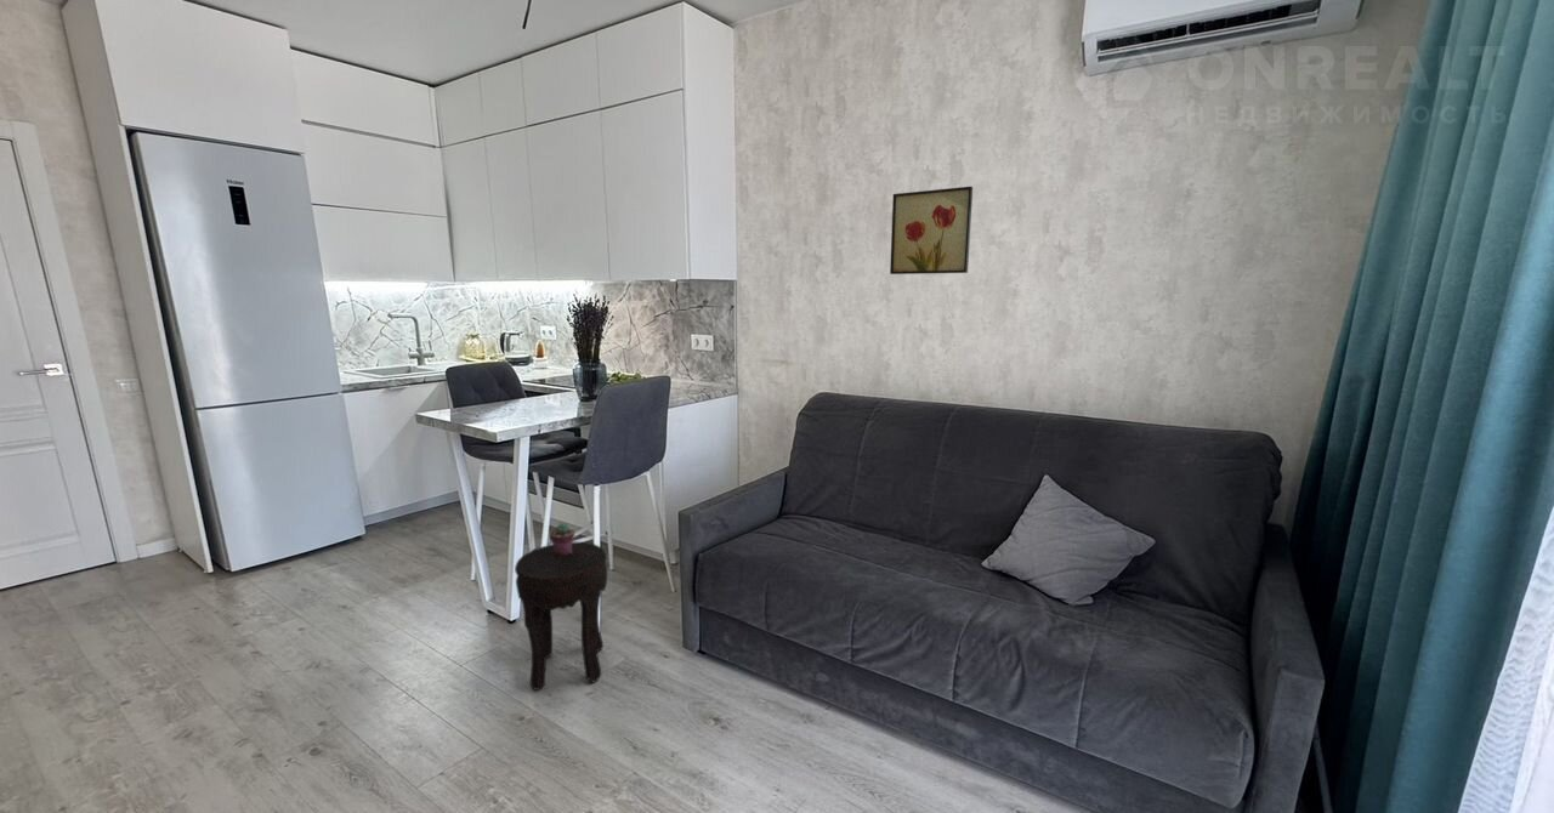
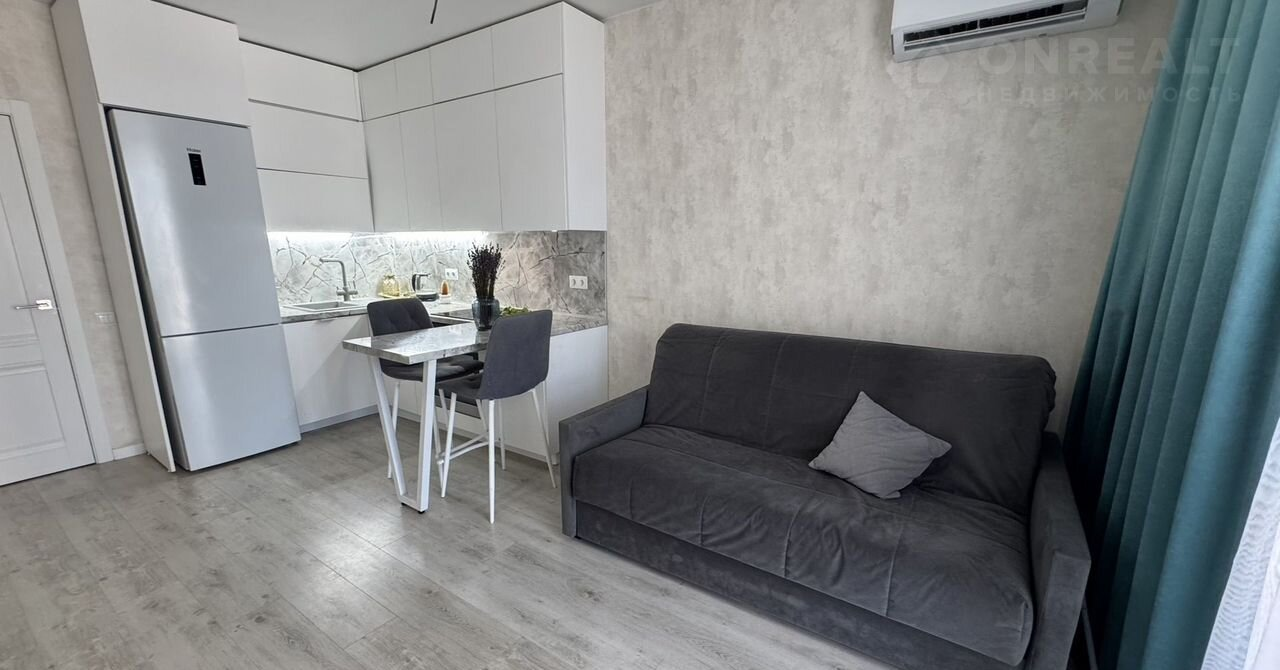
- wall art [889,186,974,275]
- potted succulent [549,522,575,556]
- side table [514,541,608,692]
